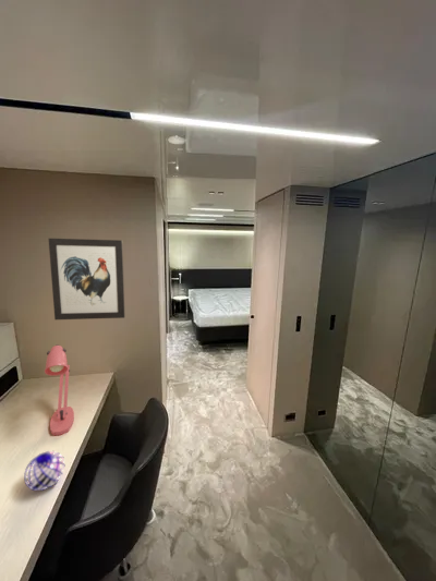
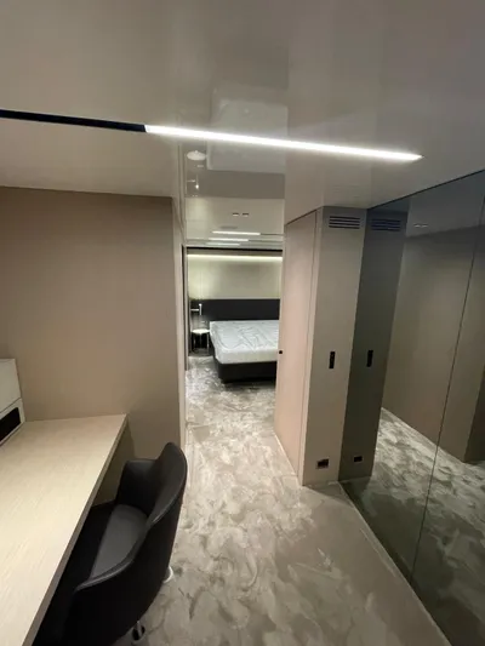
- decorative orb [23,450,65,492]
- wall art [48,238,126,320]
- desk lamp [44,343,75,436]
